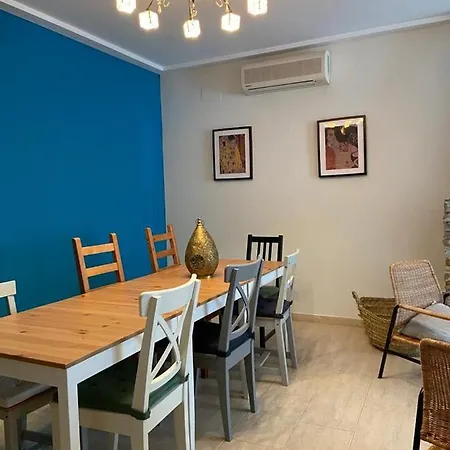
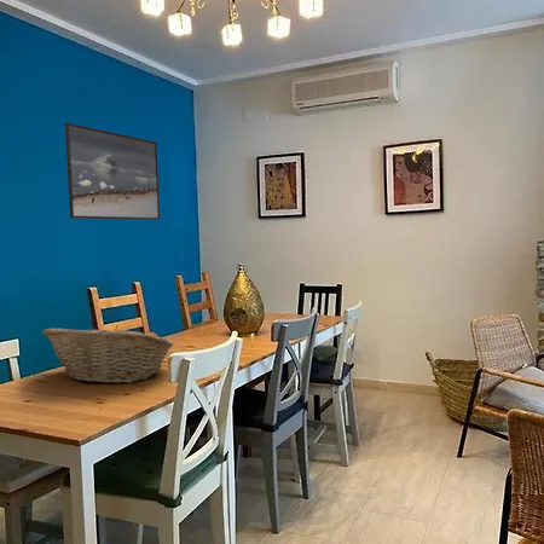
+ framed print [64,122,161,221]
+ fruit basket [41,324,174,384]
